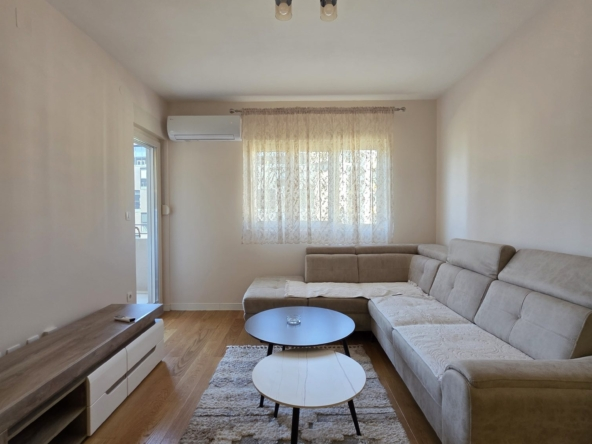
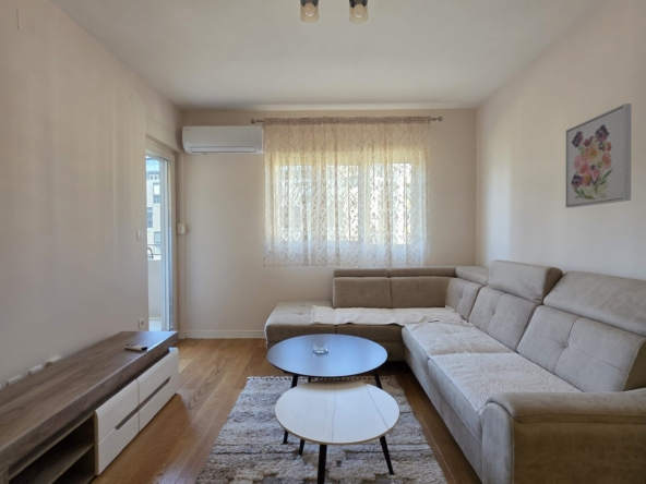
+ wall art [564,102,633,209]
